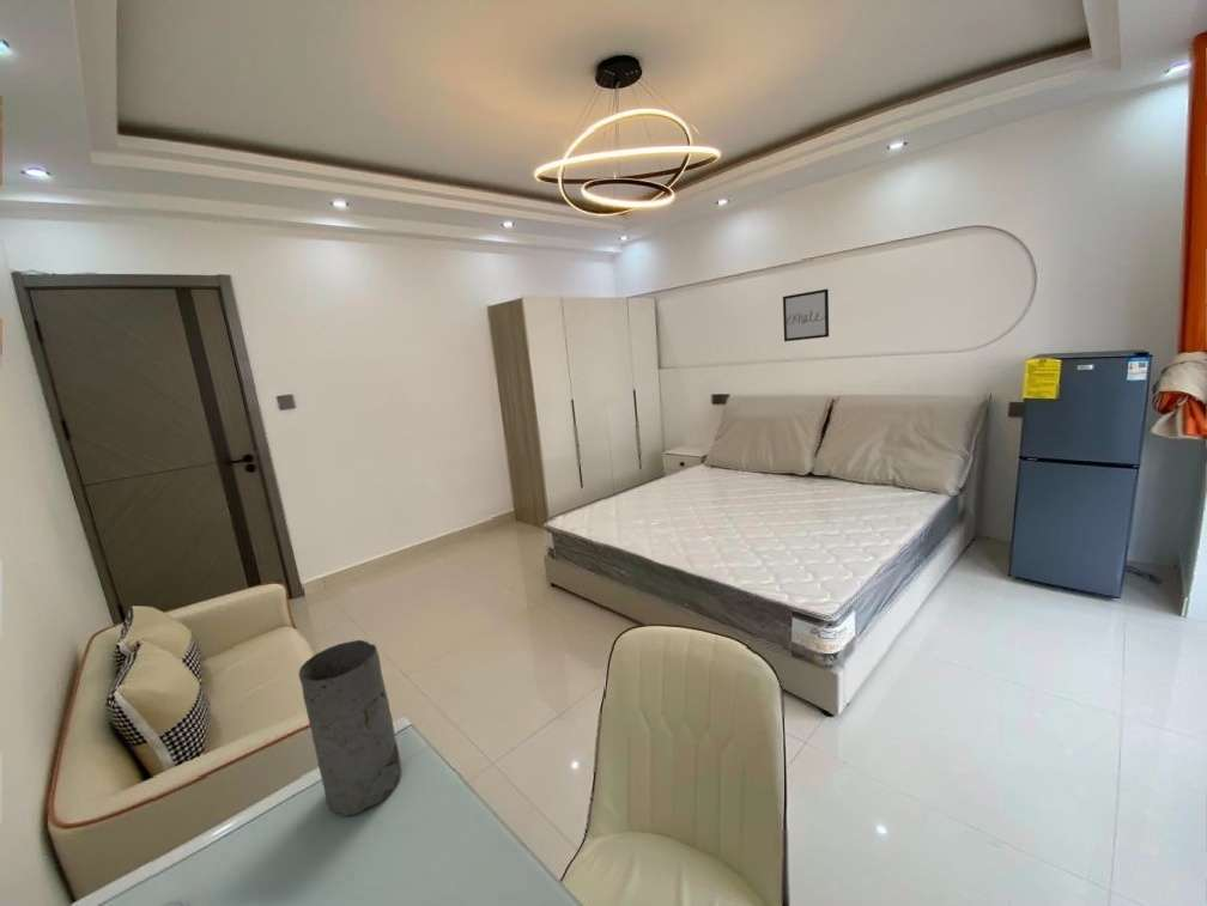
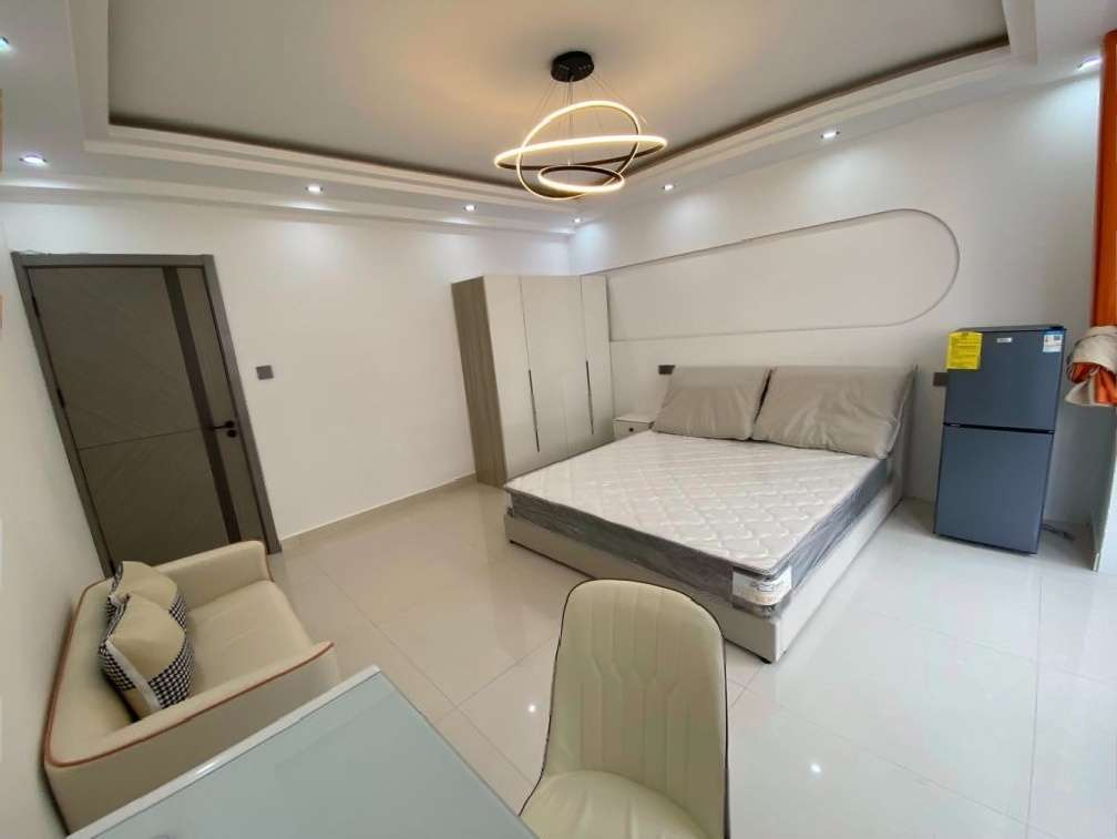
- vase [298,639,402,817]
- wall art [782,287,830,342]
